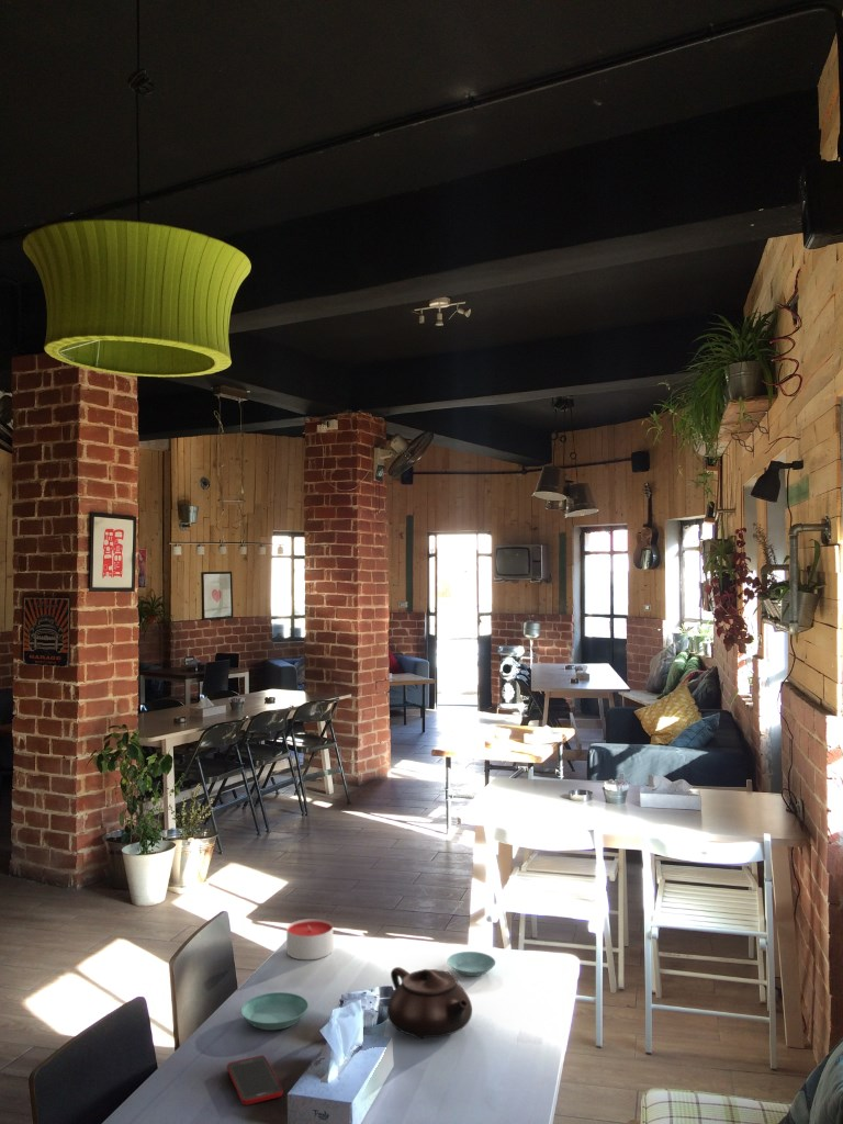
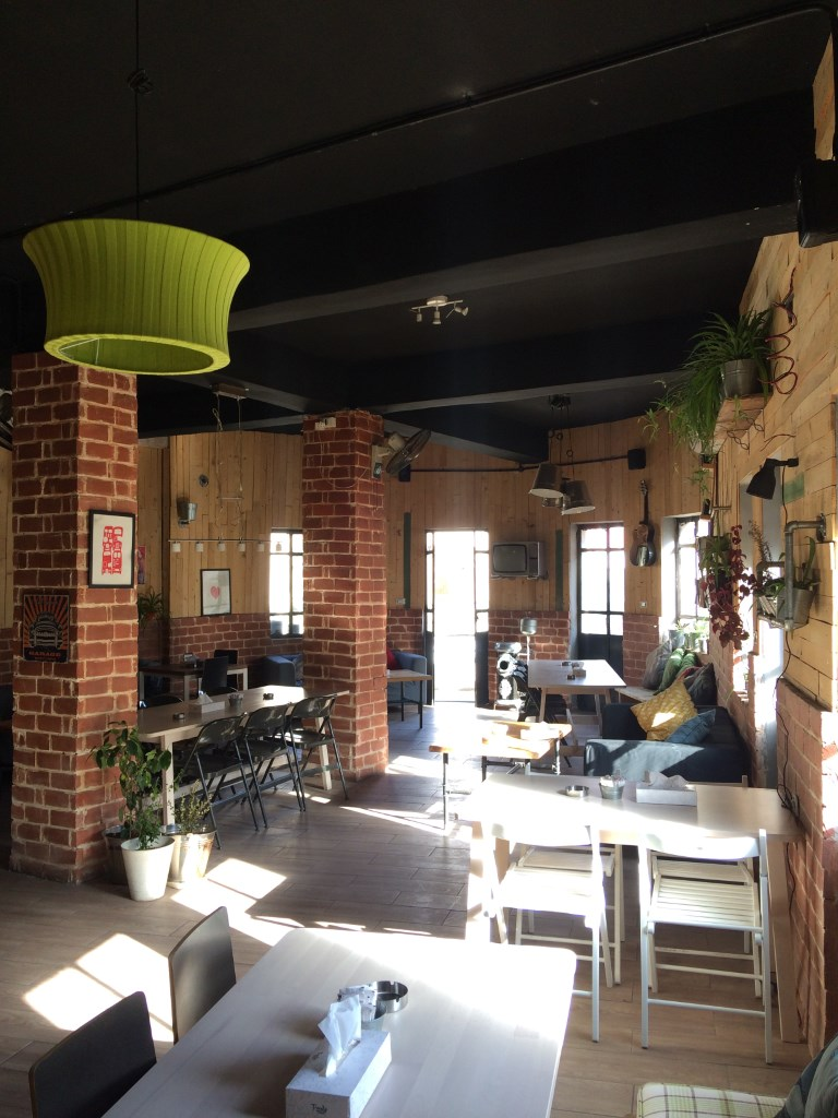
- saucer [240,991,310,1031]
- cell phone [226,1055,283,1106]
- teapot [386,966,473,1039]
- candle [285,918,334,960]
- saucer [447,951,496,977]
